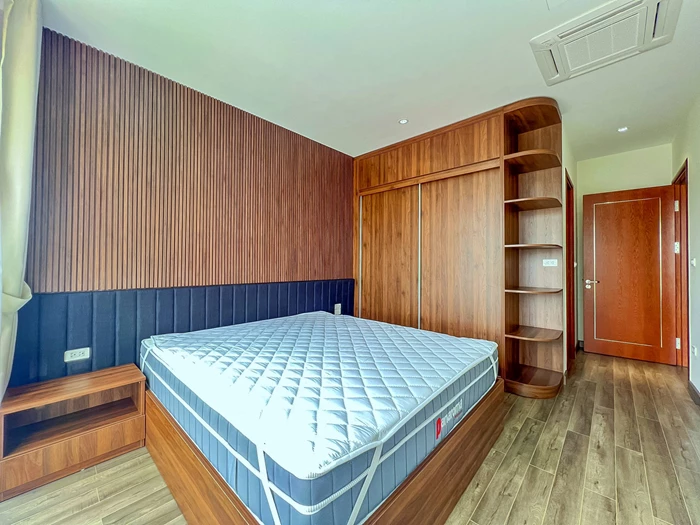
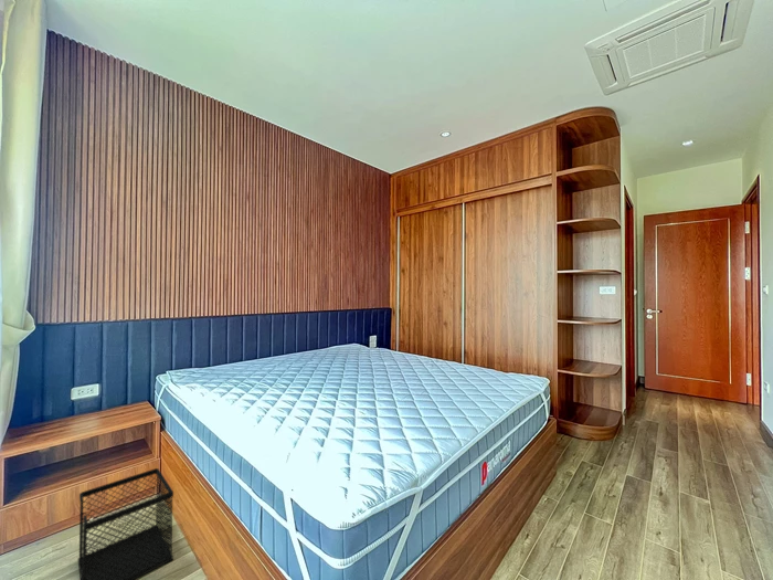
+ wastebasket [77,467,174,580]
